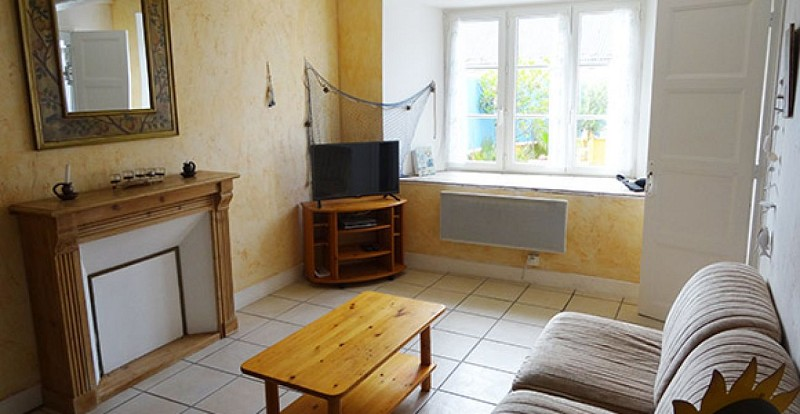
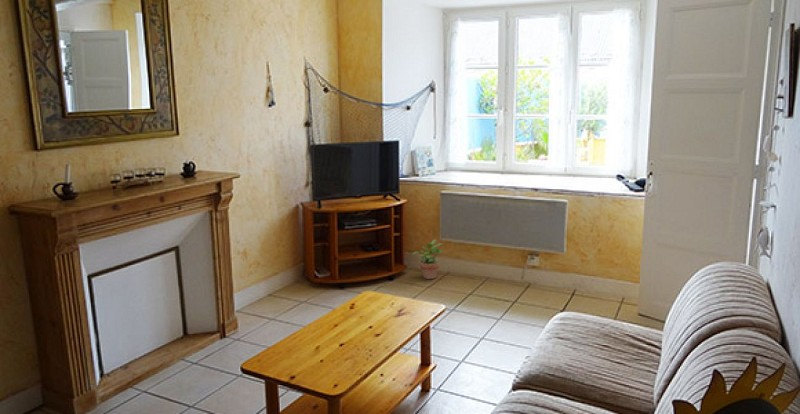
+ potted plant [411,239,444,280]
